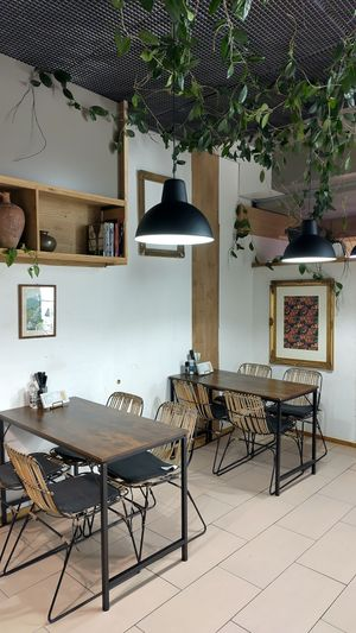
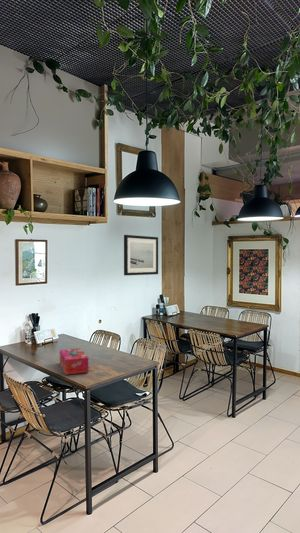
+ wall art [123,234,159,276]
+ tissue box [59,347,89,376]
